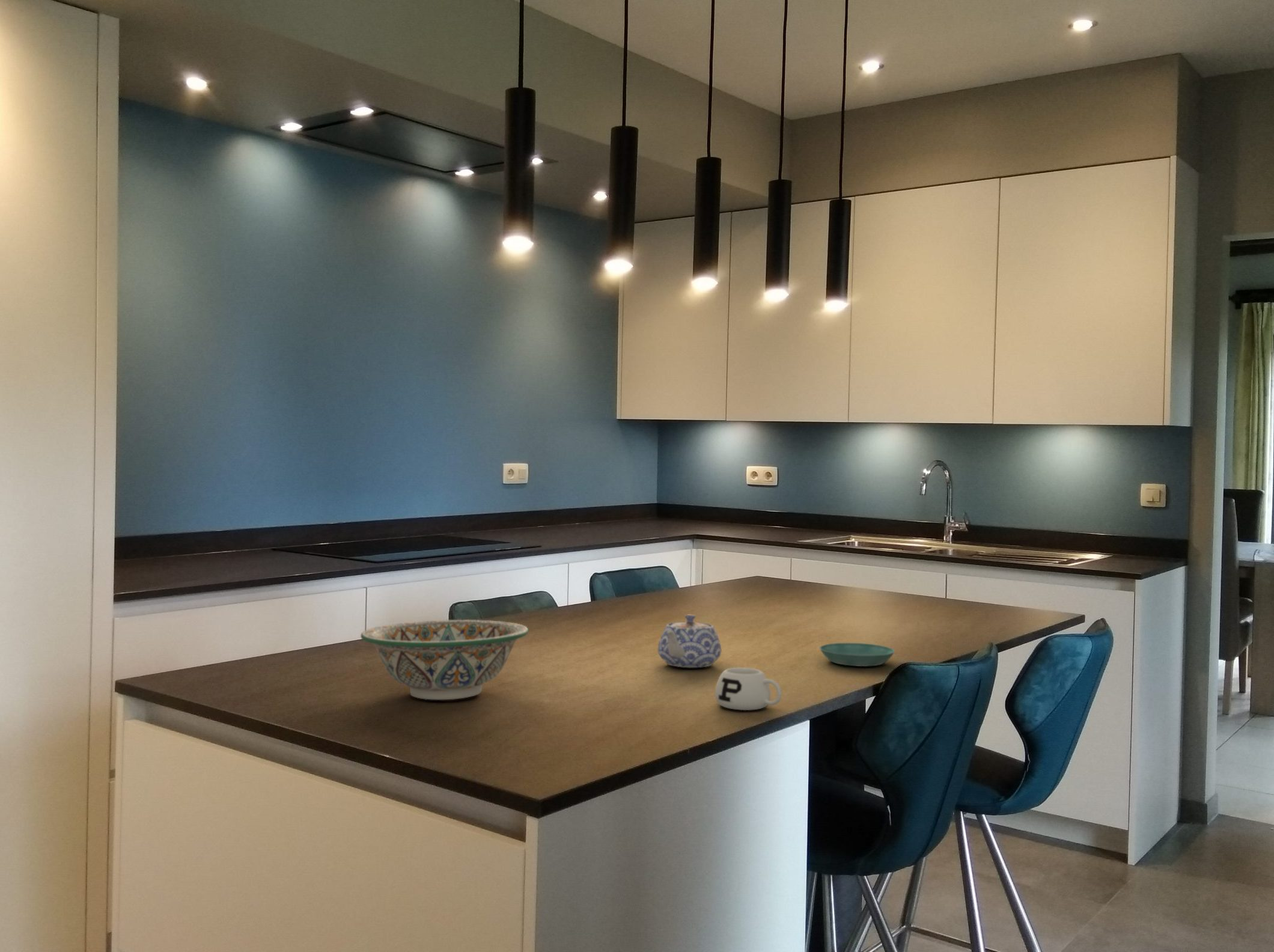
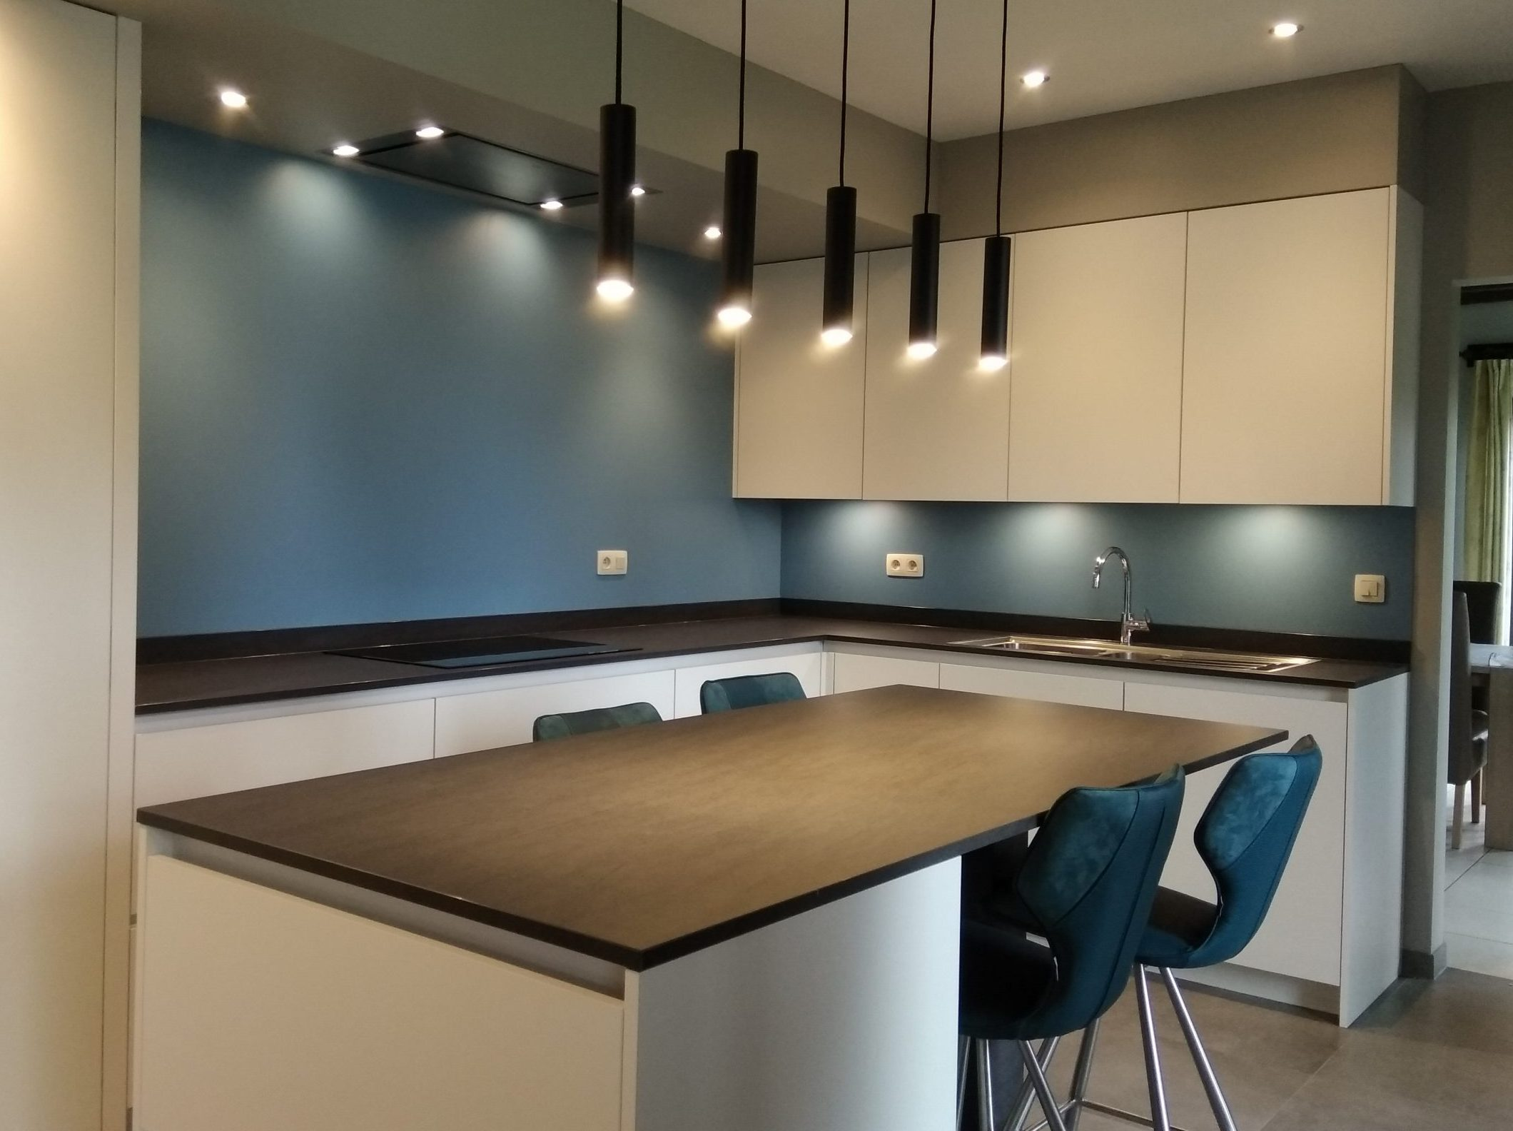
- decorative bowl [360,619,529,700]
- saucer [819,642,895,667]
- mug [715,667,782,711]
- teapot [657,614,722,668]
